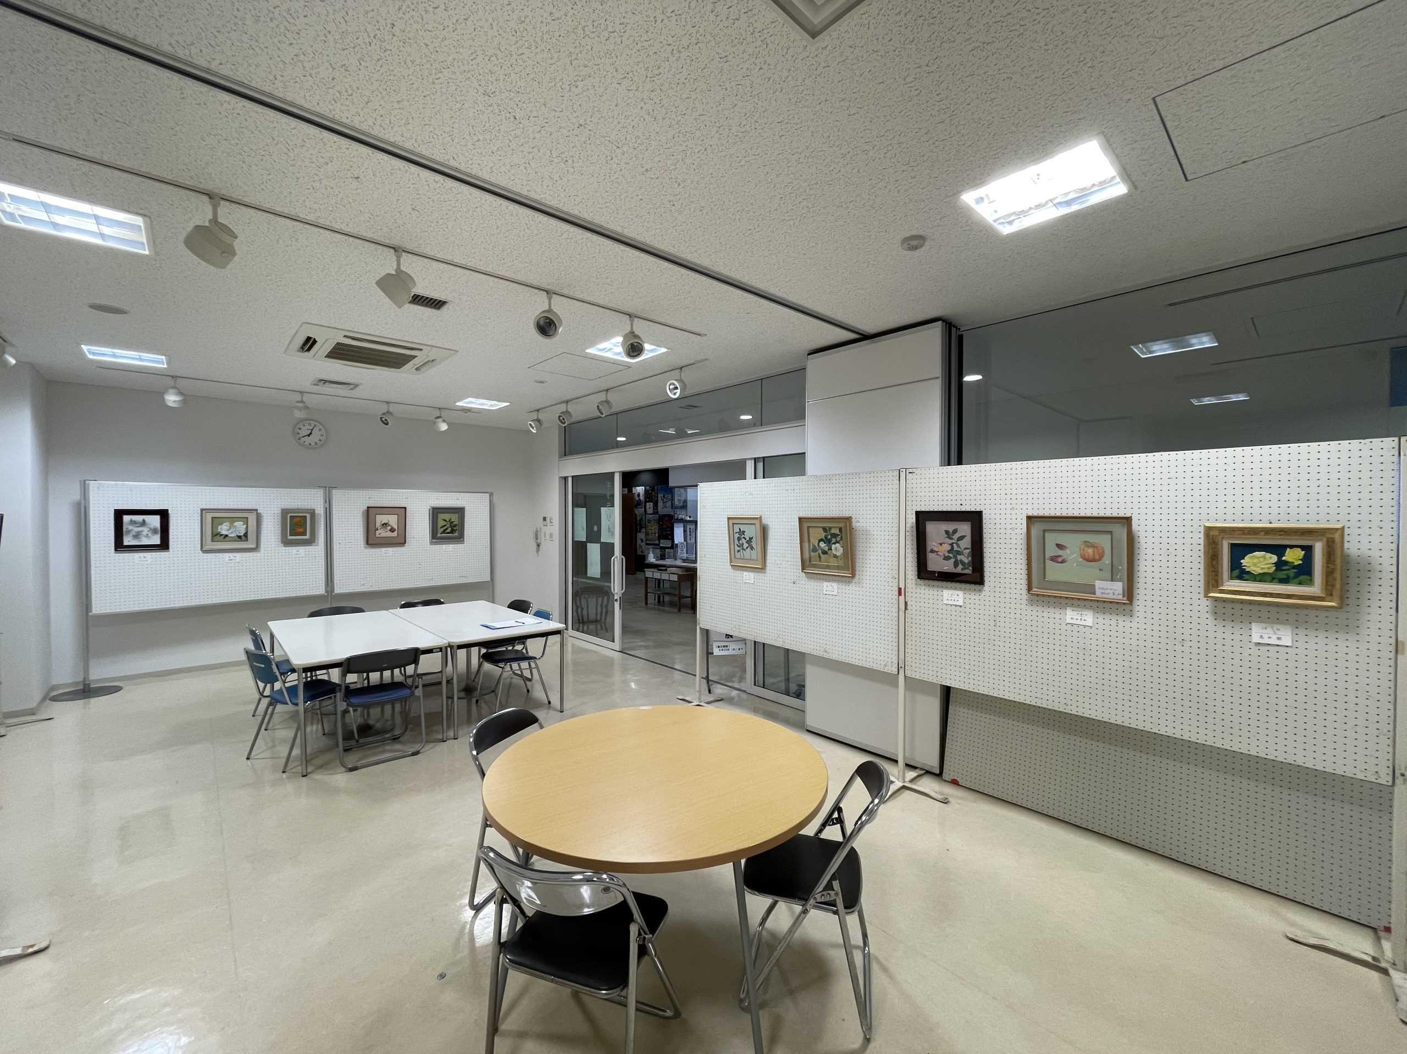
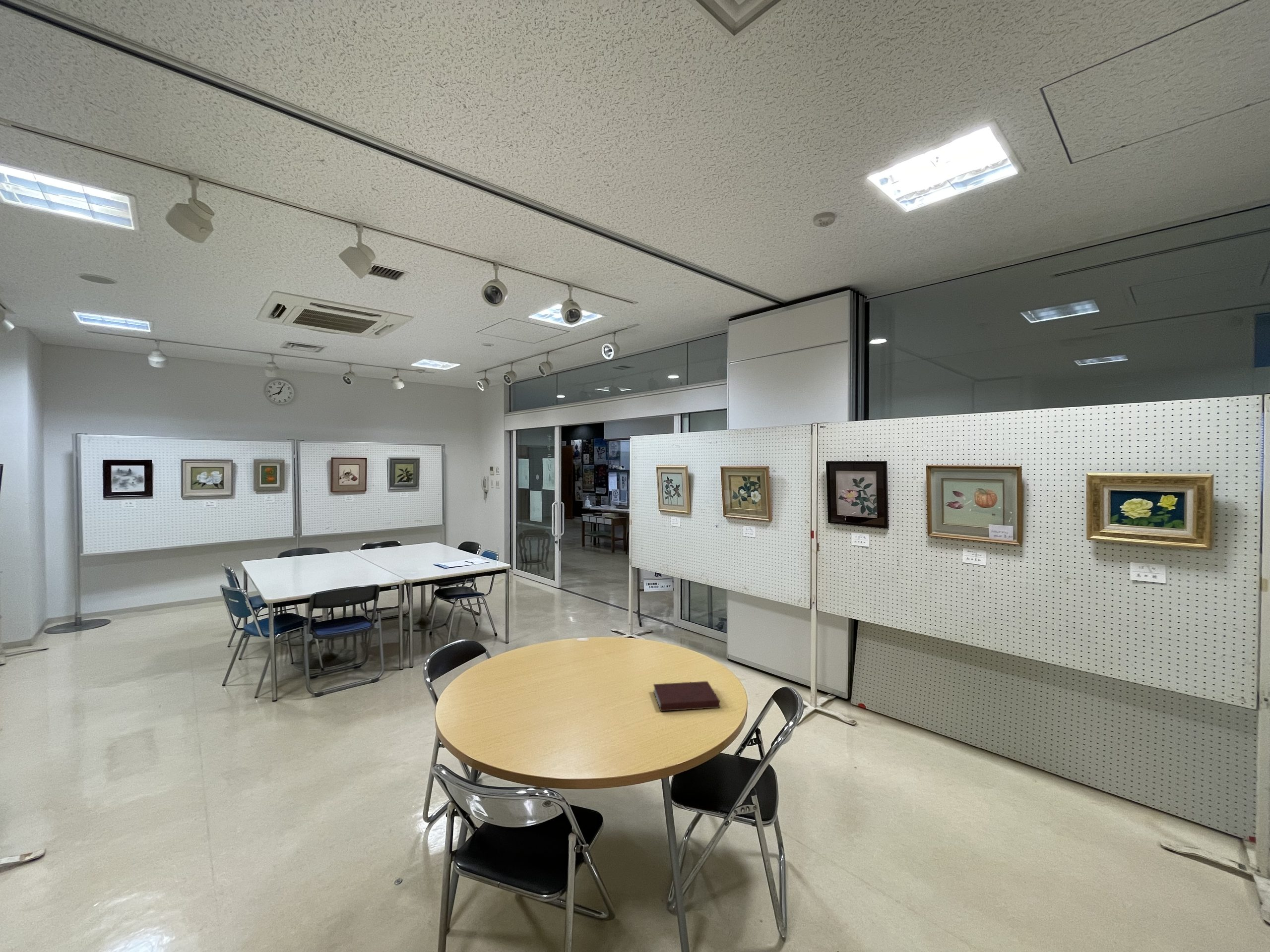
+ notebook [653,681,720,712]
